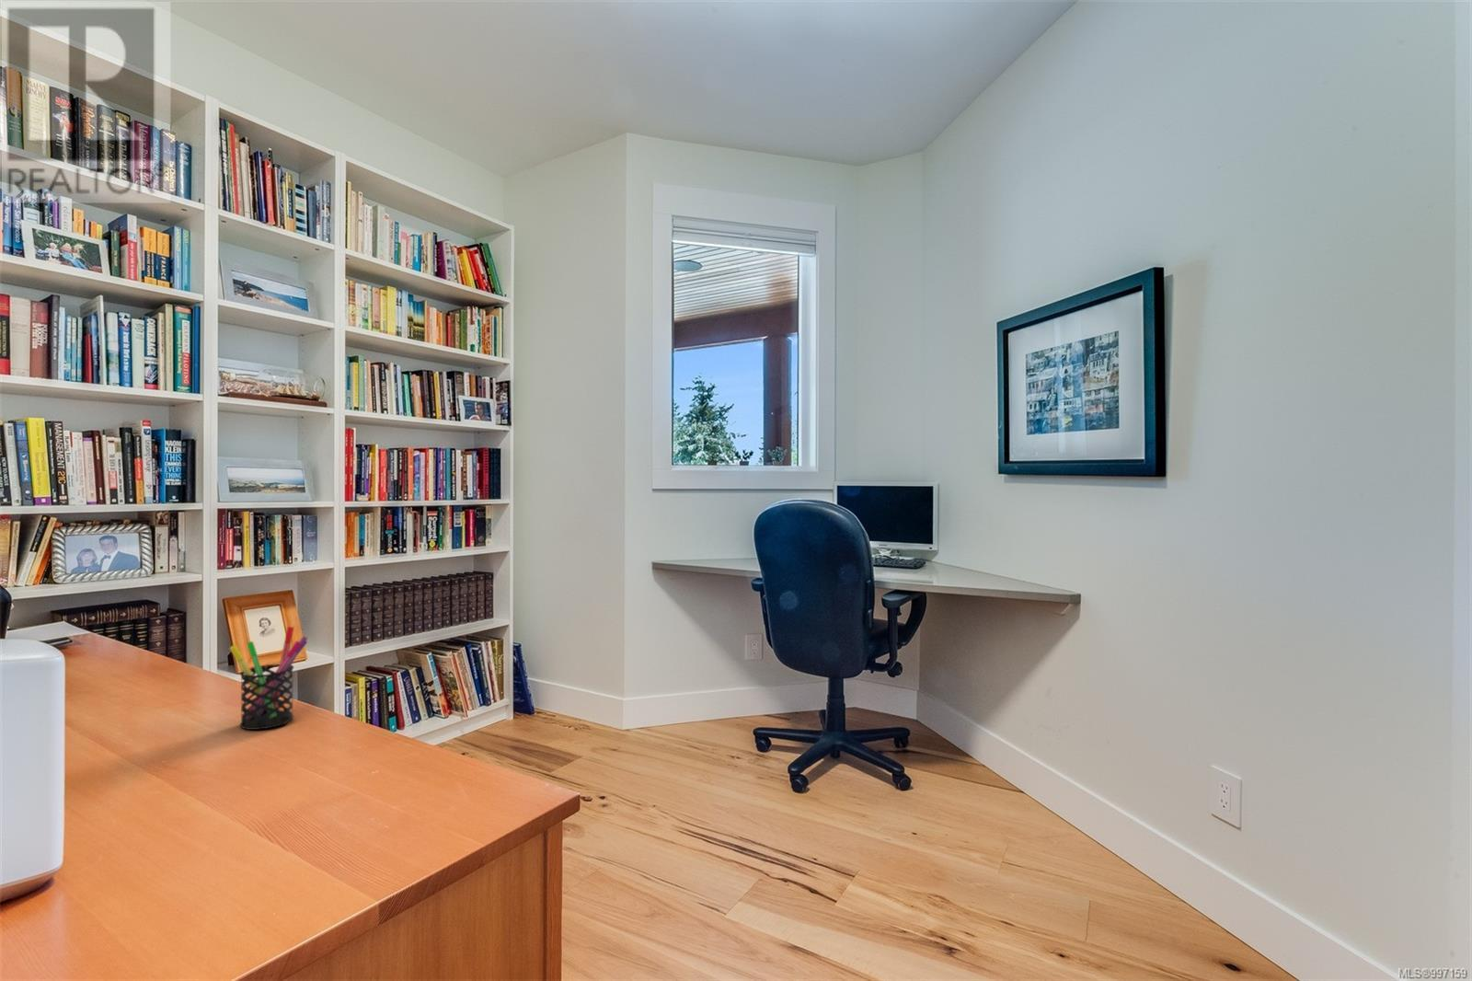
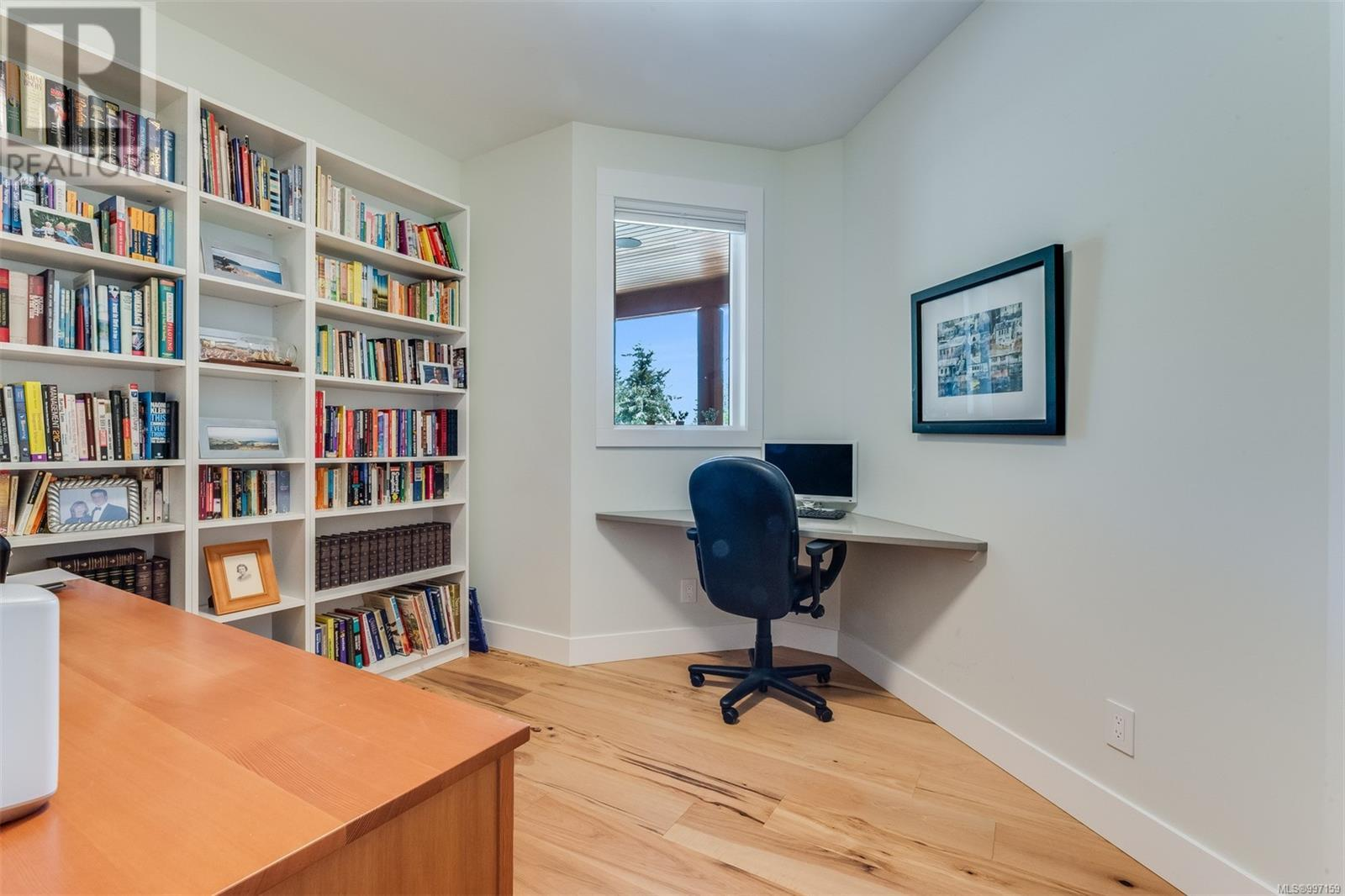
- pen holder [228,626,309,730]
